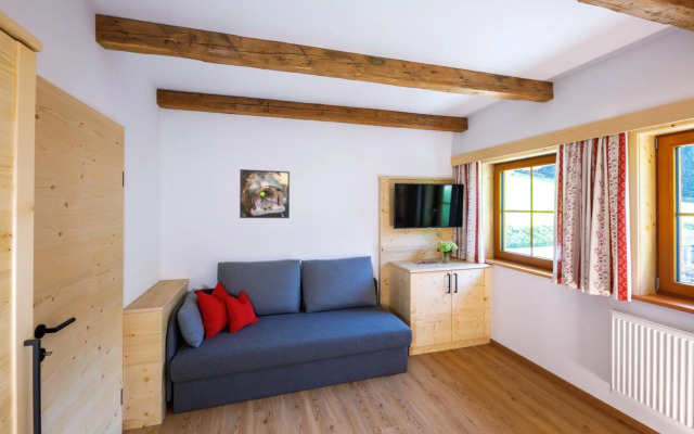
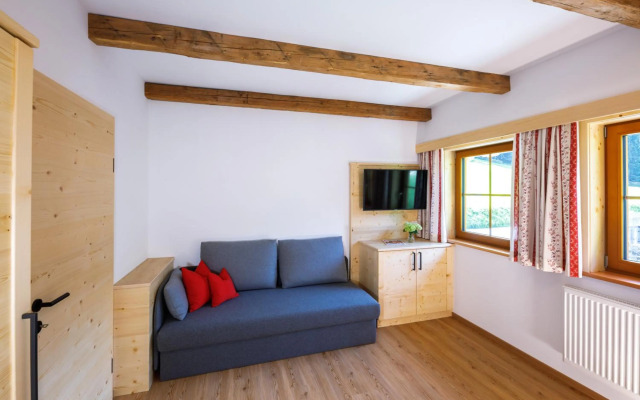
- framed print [239,168,291,219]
